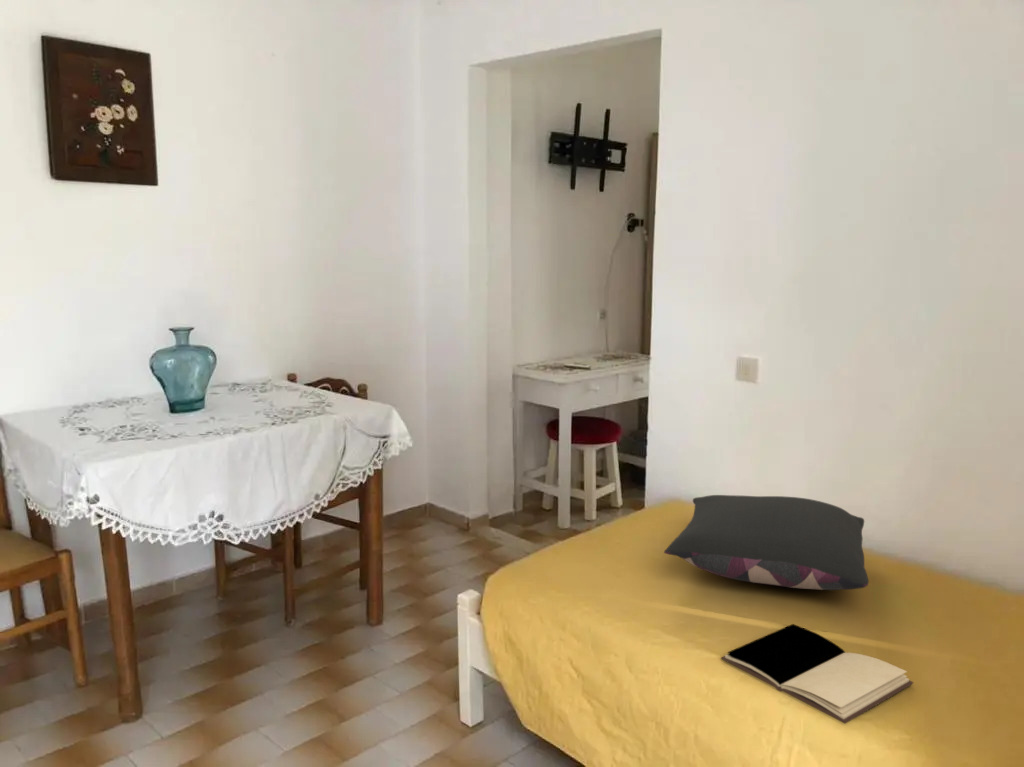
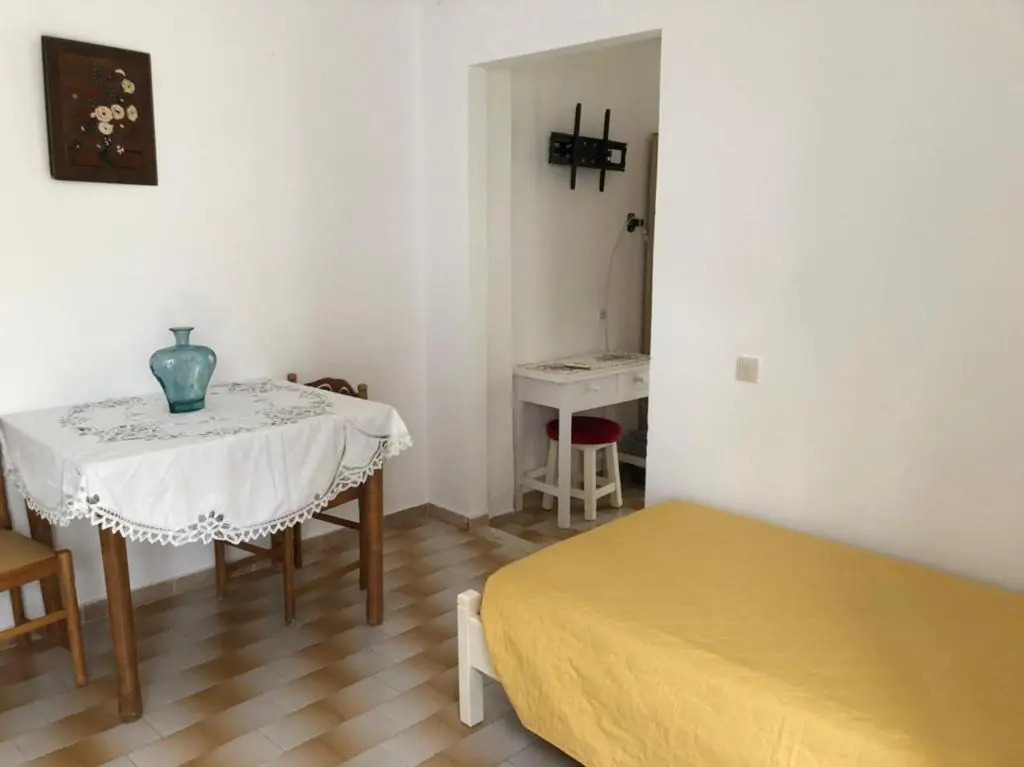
- pillow [663,494,870,591]
- book [720,623,914,725]
